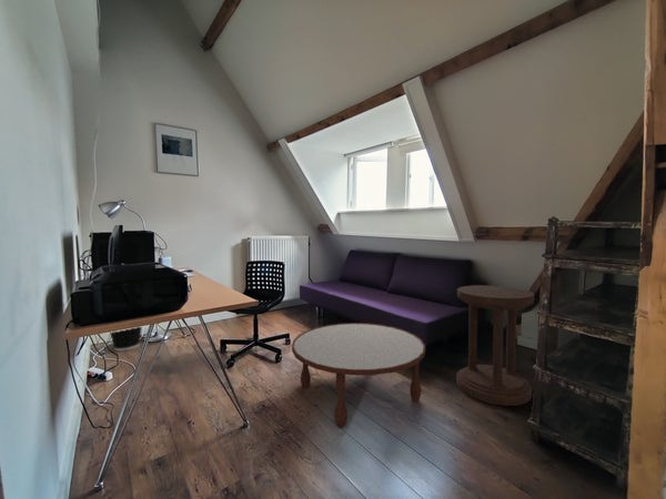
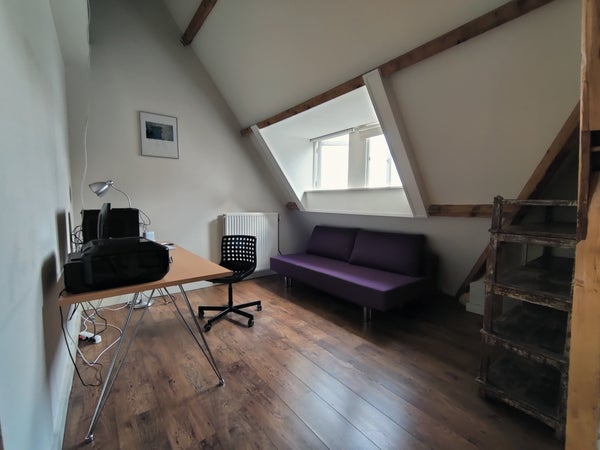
- side table [455,284,535,407]
- coffee table [291,322,426,428]
- wastebasket [109,326,143,353]
